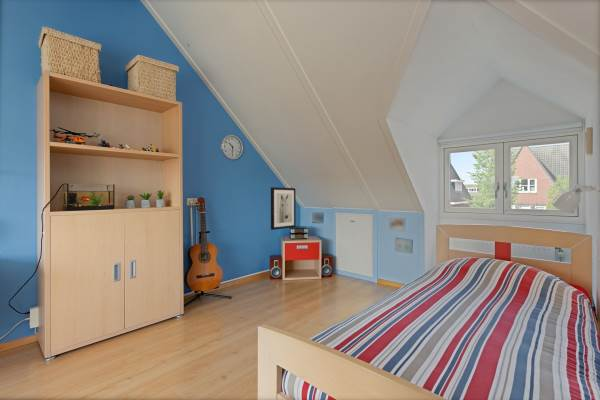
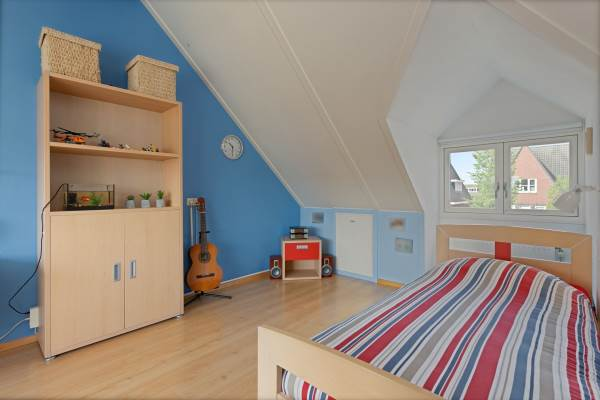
- wall art [270,186,297,231]
